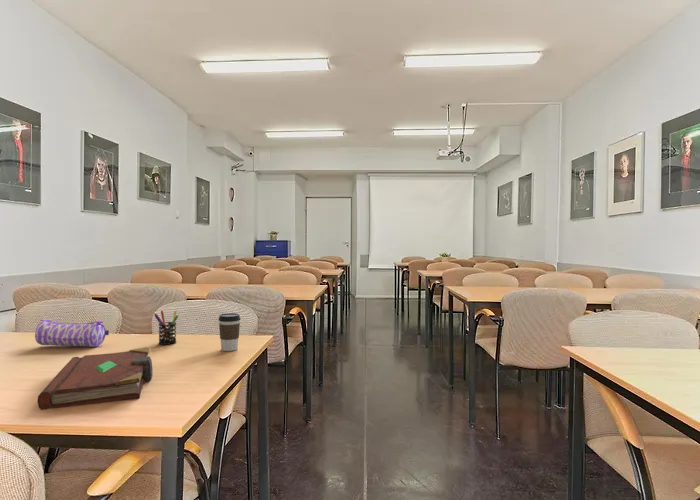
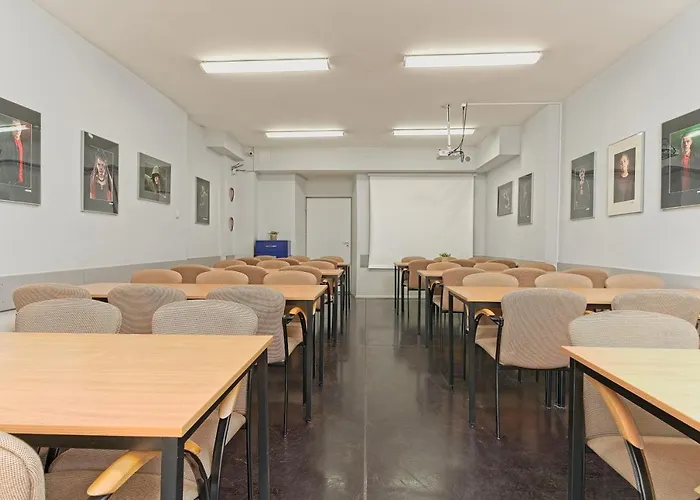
- pencil case [34,318,110,348]
- book [37,346,154,411]
- coffee cup [218,312,241,352]
- pen holder [153,310,179,346]
